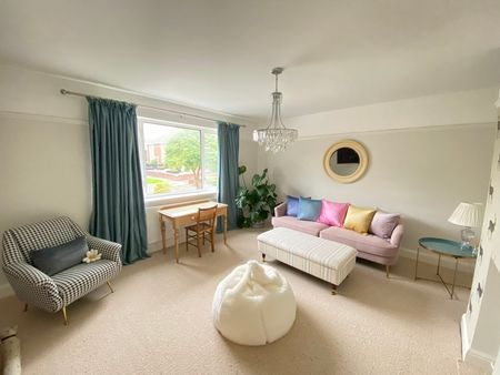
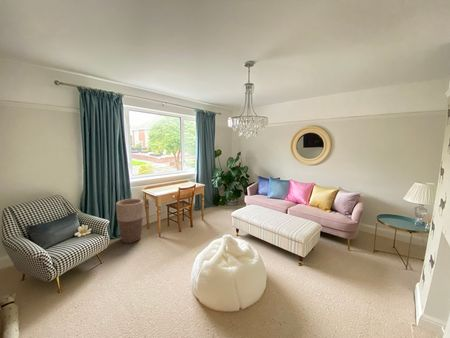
+ planter [115,198,144,244]
